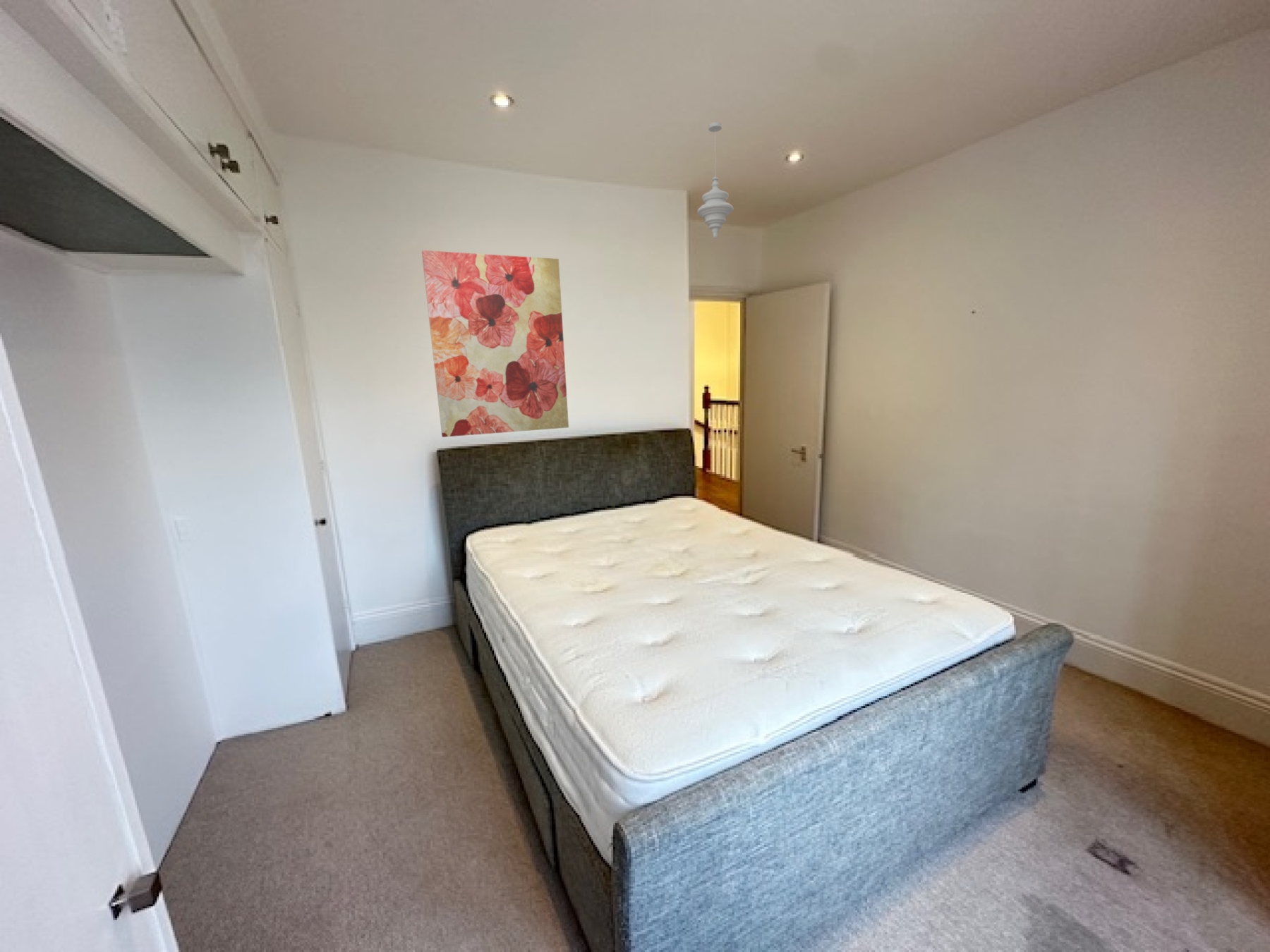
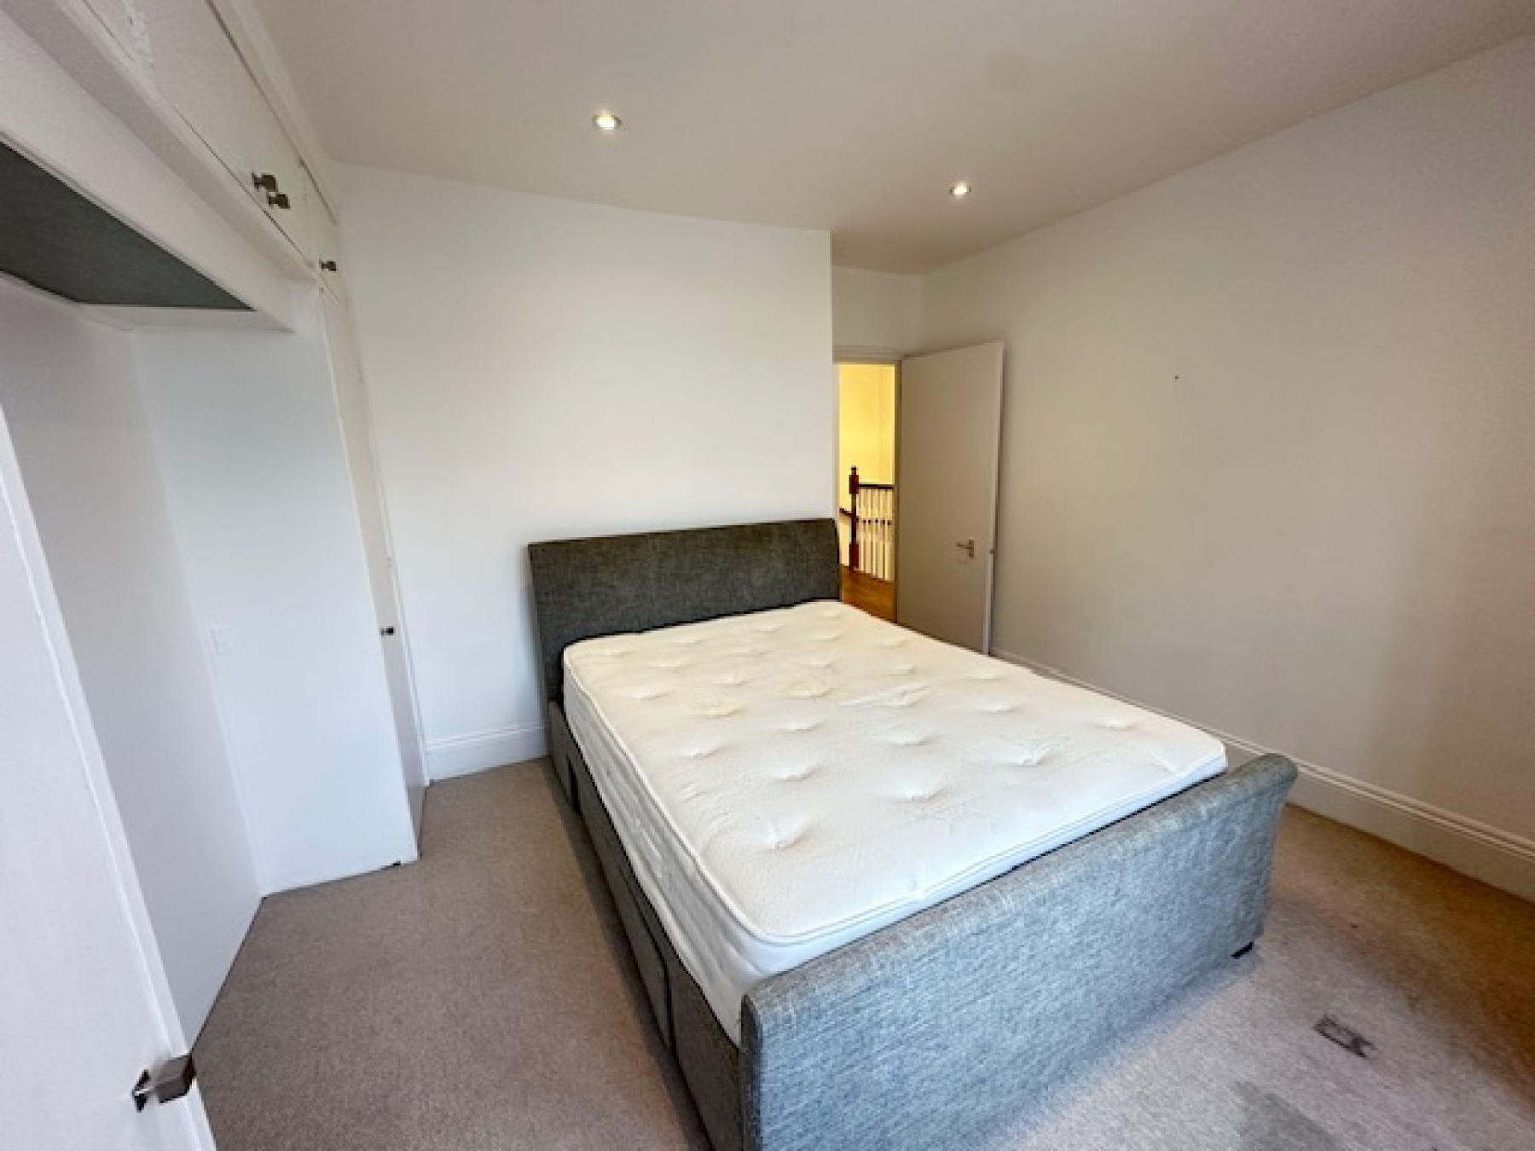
- wall art [421,250,569,438]
- pendant light [696,121,734,239]
